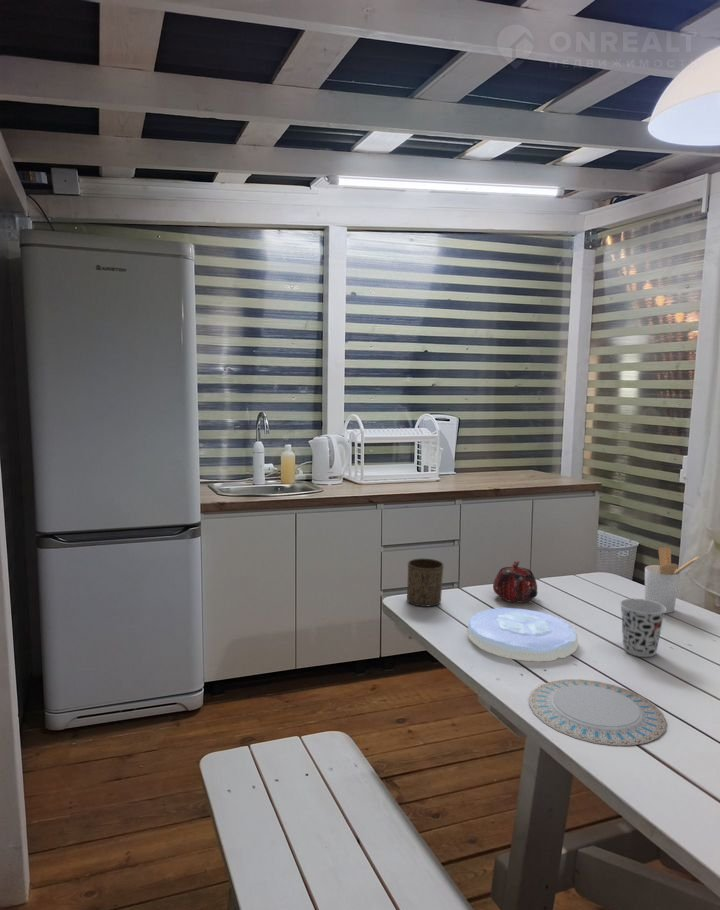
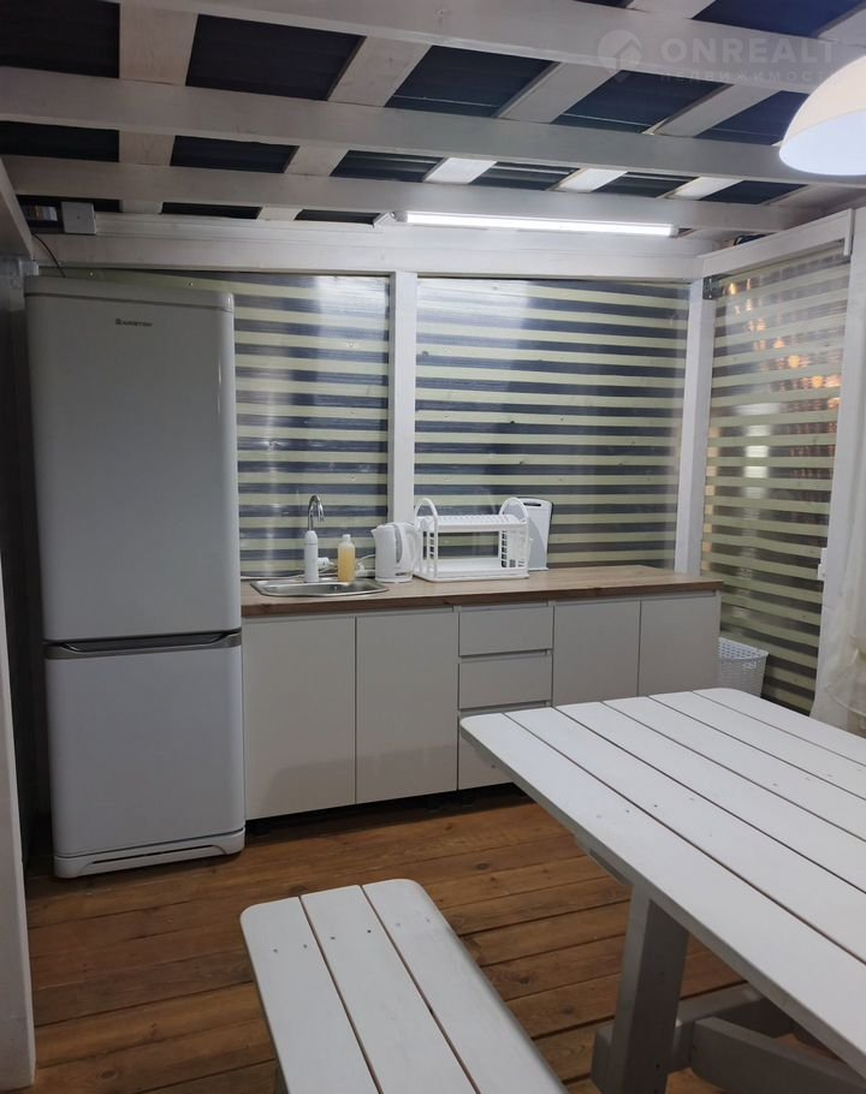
- cup [406,557,445,608]
- chinaware [528,678,667,747]
- utensil holder [644,546,700,614]
- plate [467,606,579,663]
- teapot [492,560,538,603]
- cup [619,598,666,658]
